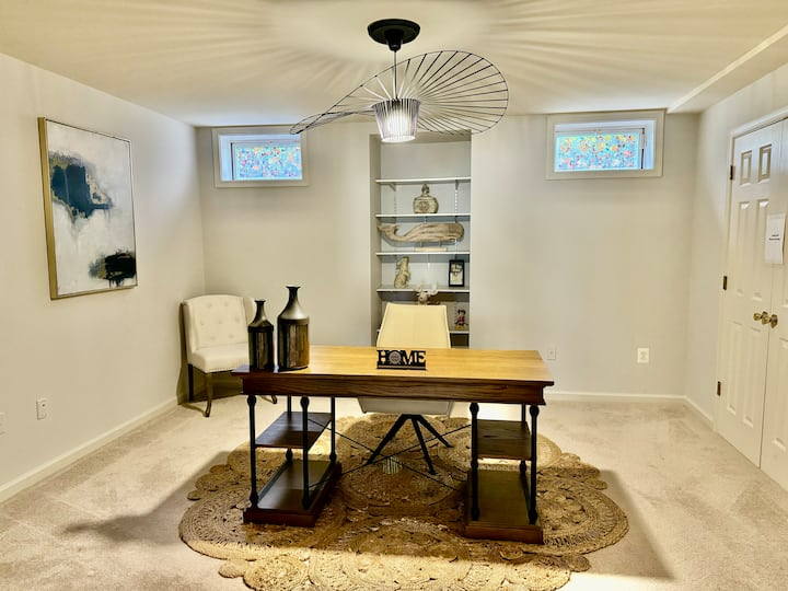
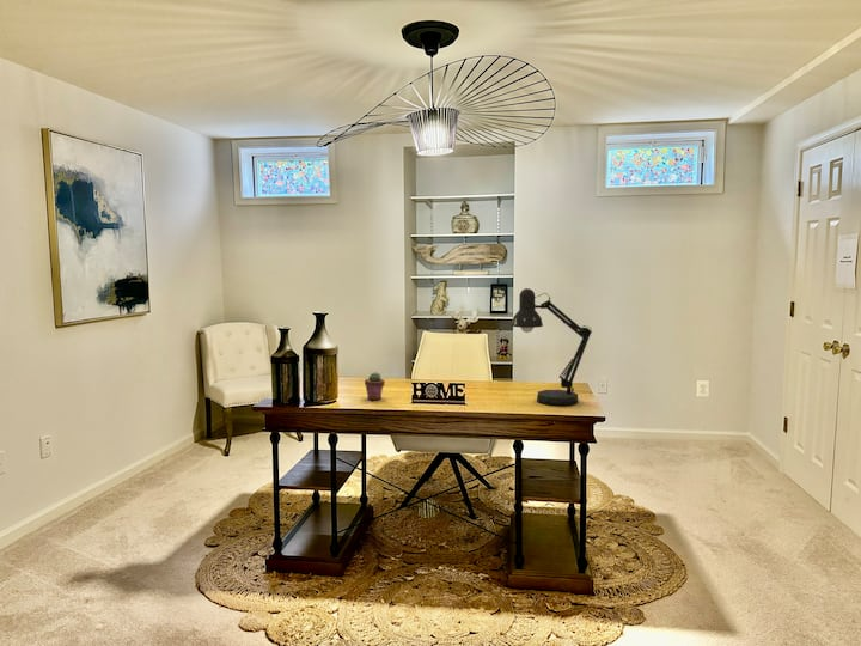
+ desk lamp [511,287,593,407]
+ potted succulent [364,371,386,401]
